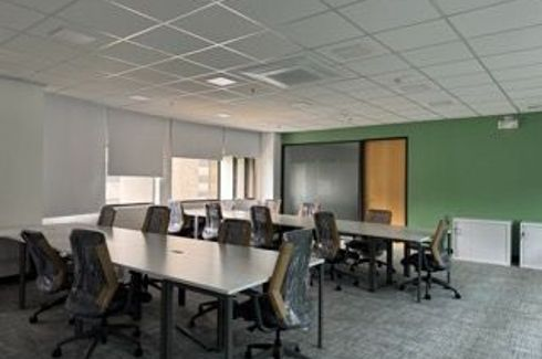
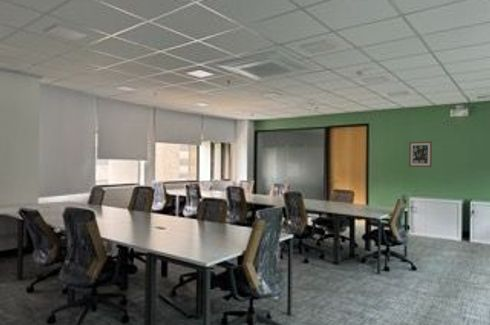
+ wall art [408,141,433,168]
